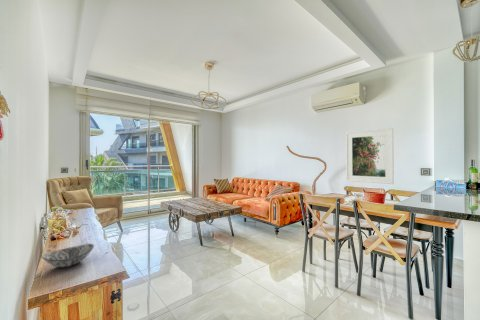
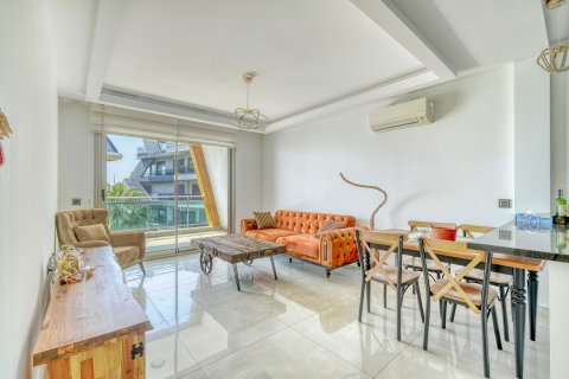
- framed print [345,127,395,185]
- decorative bowl [40,243,95,268]
